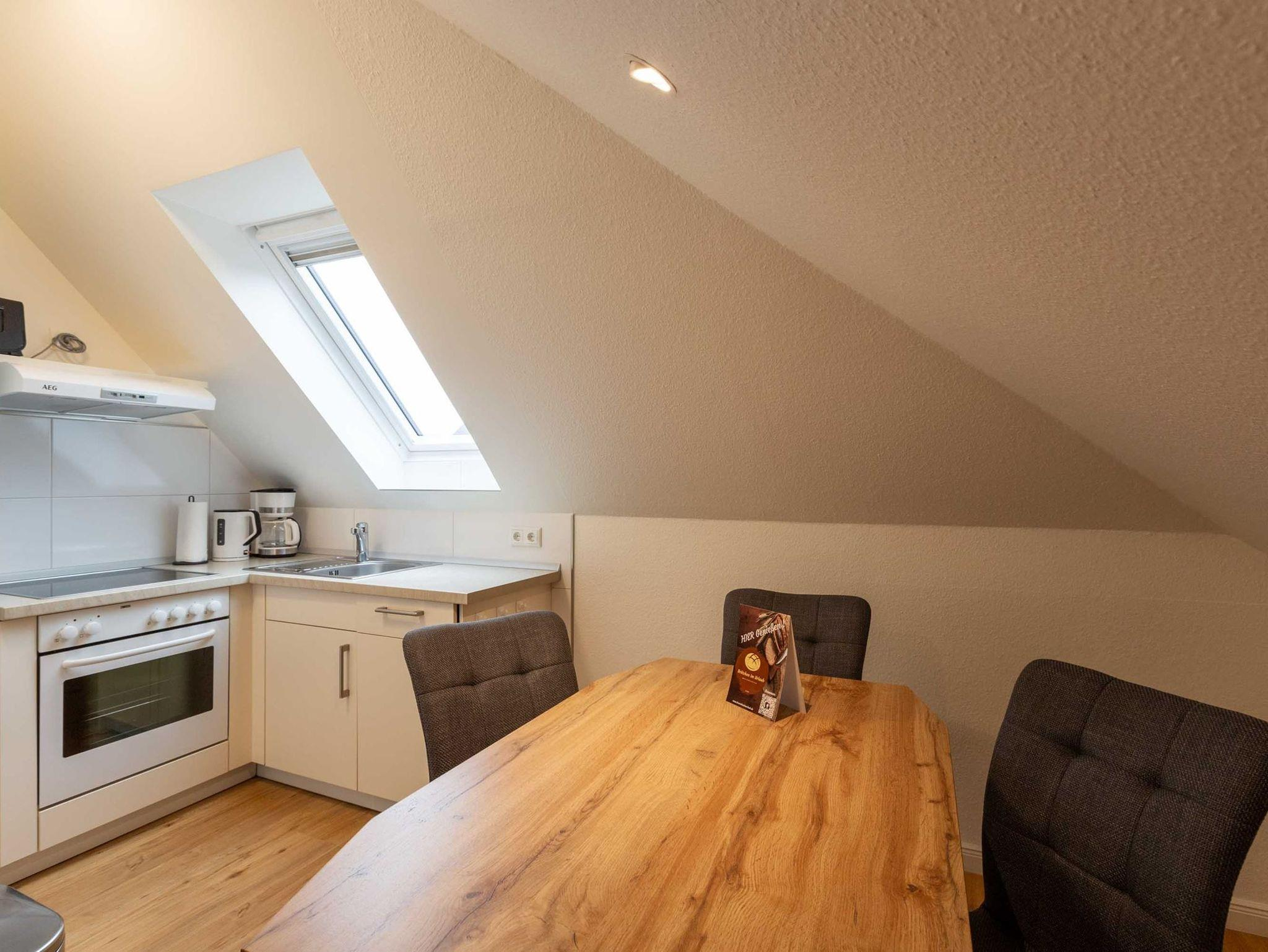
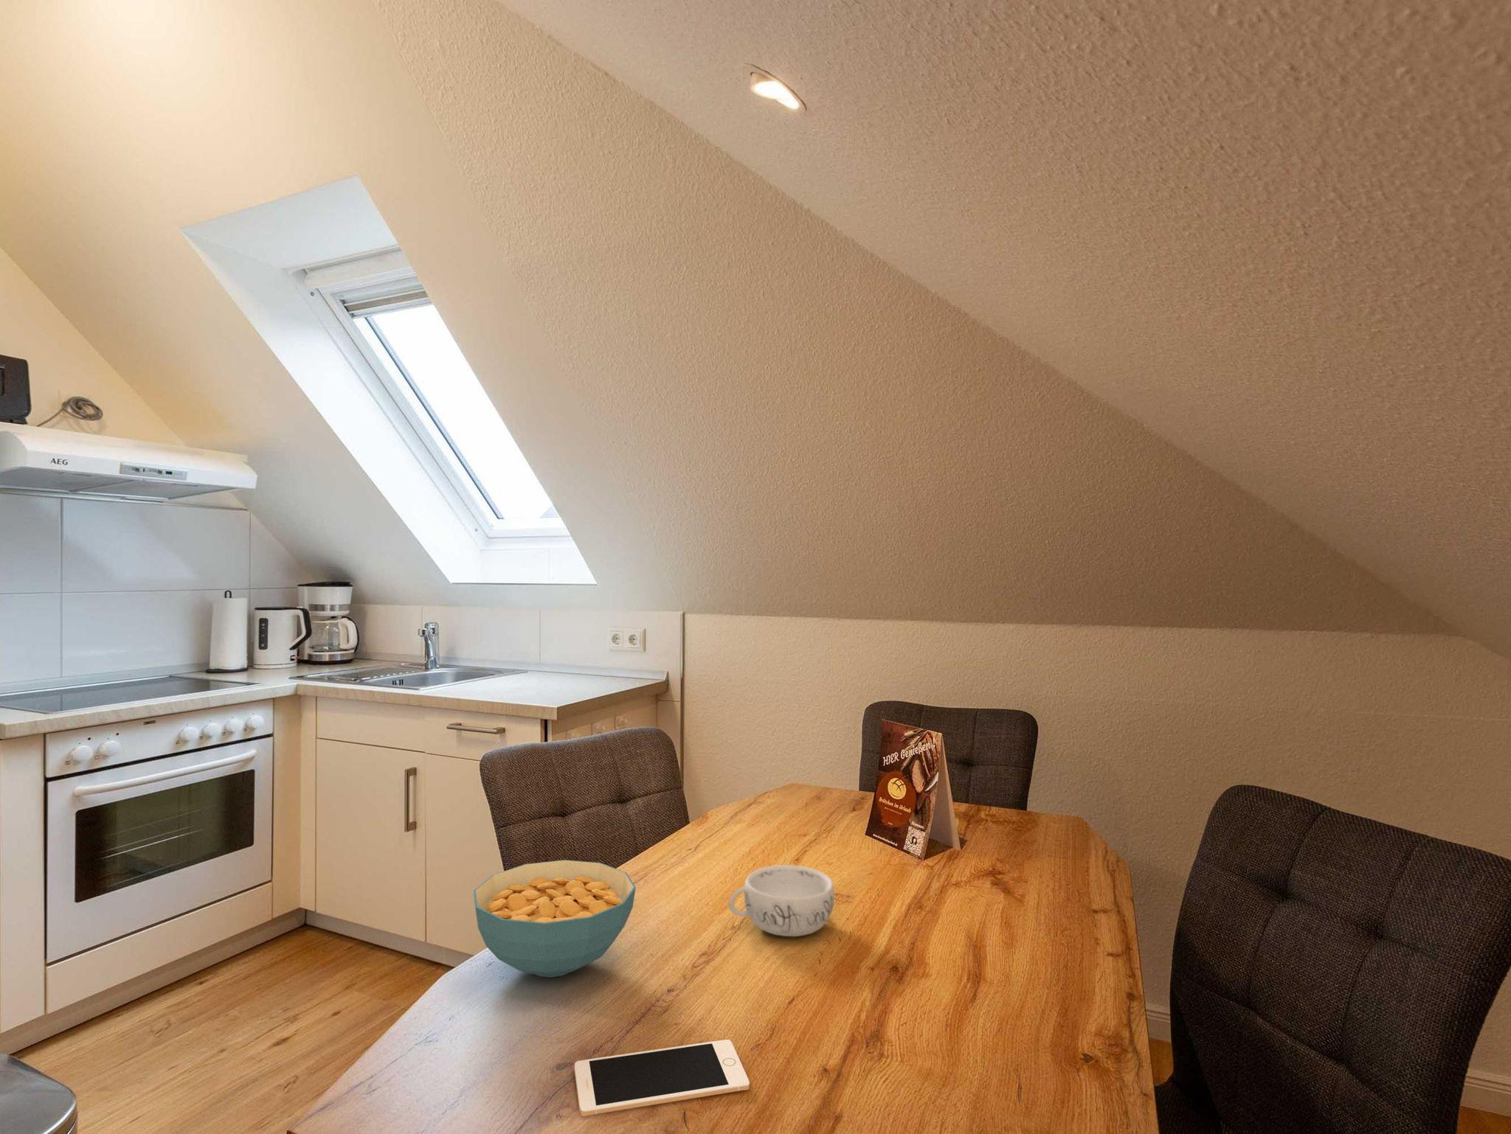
+ cell phone [574,1039,751,1117]
+ cereal bowl [473,859,636,978]
+ decorative bowl [728,864,835,937]
